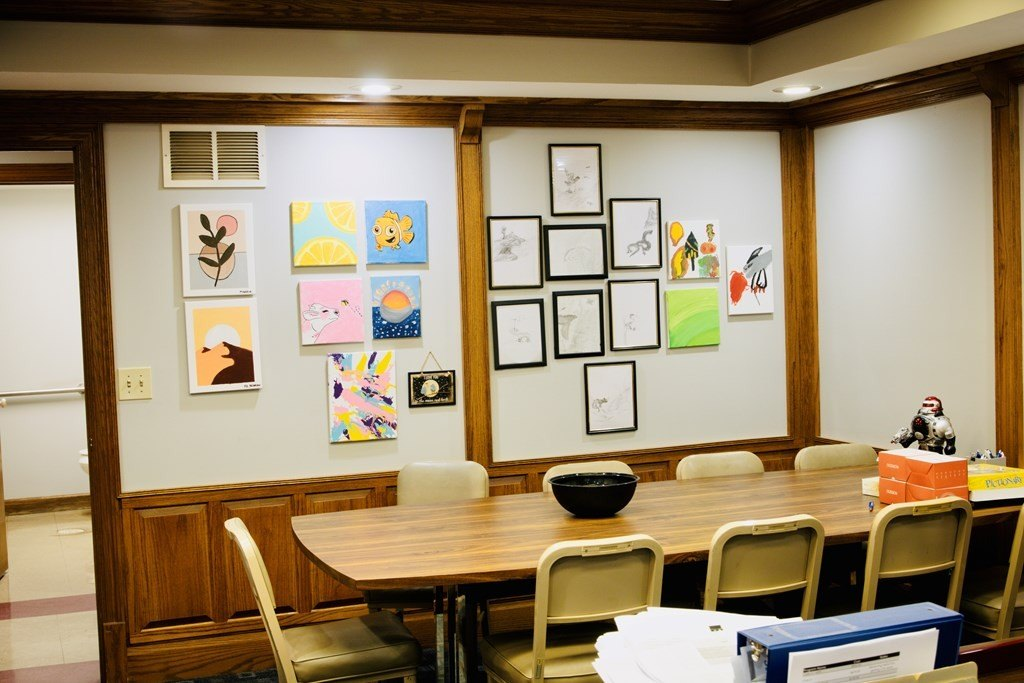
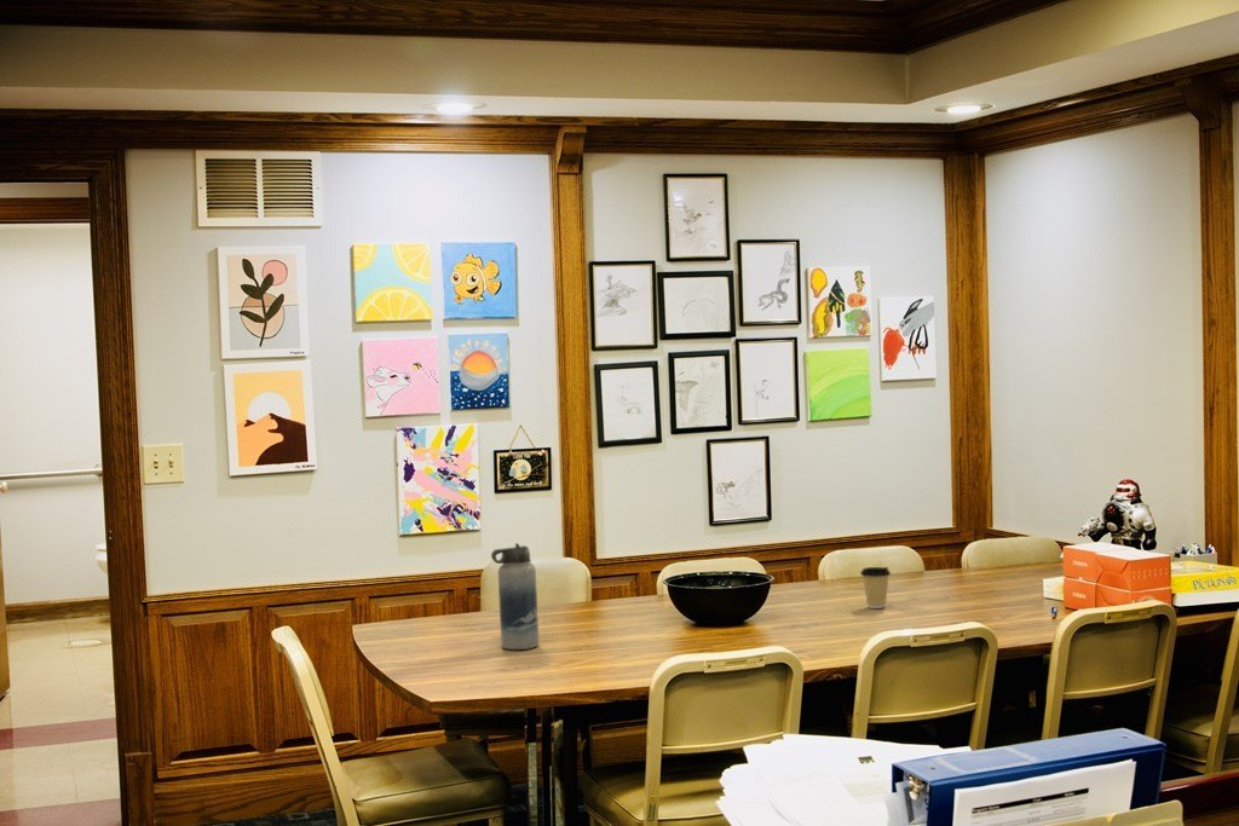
+ coffee cup [859,566,892,610]
+ water bottle [490,542,540,651]
